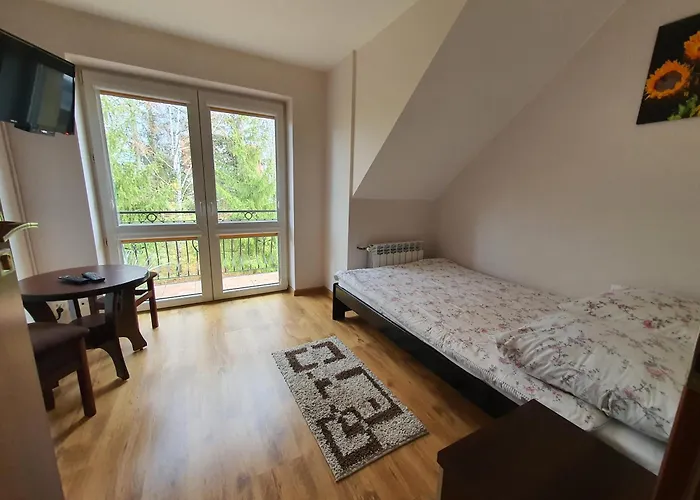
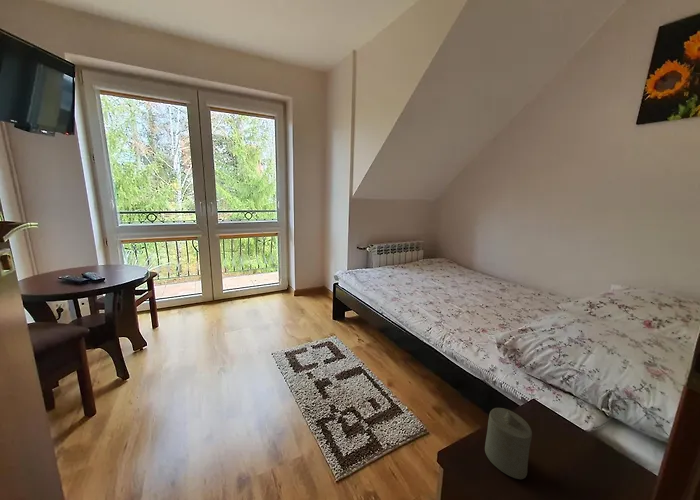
+ candle [484,407,533,480]
